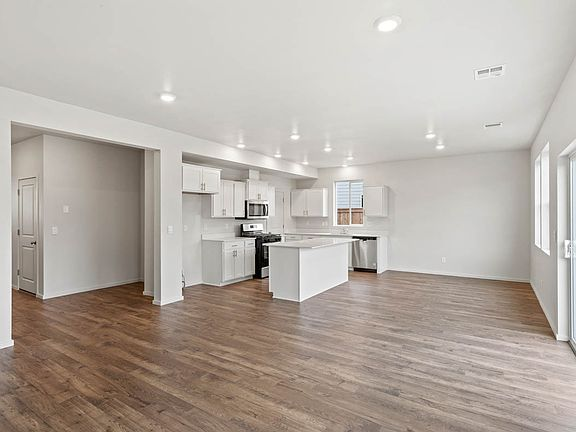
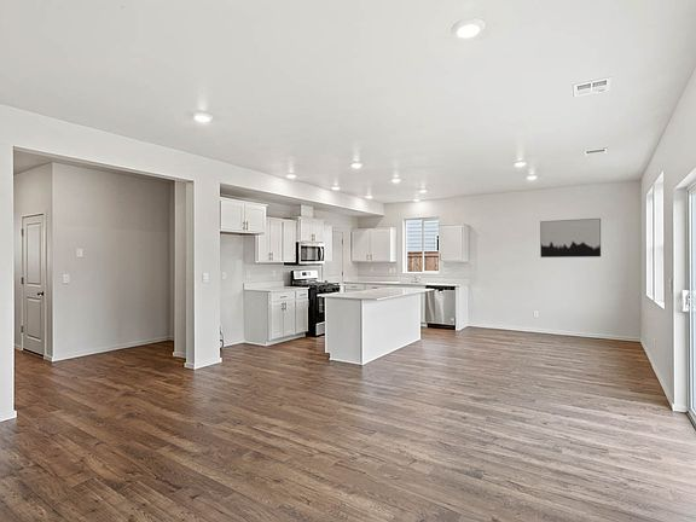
+ wall art [539,218,602,259]
